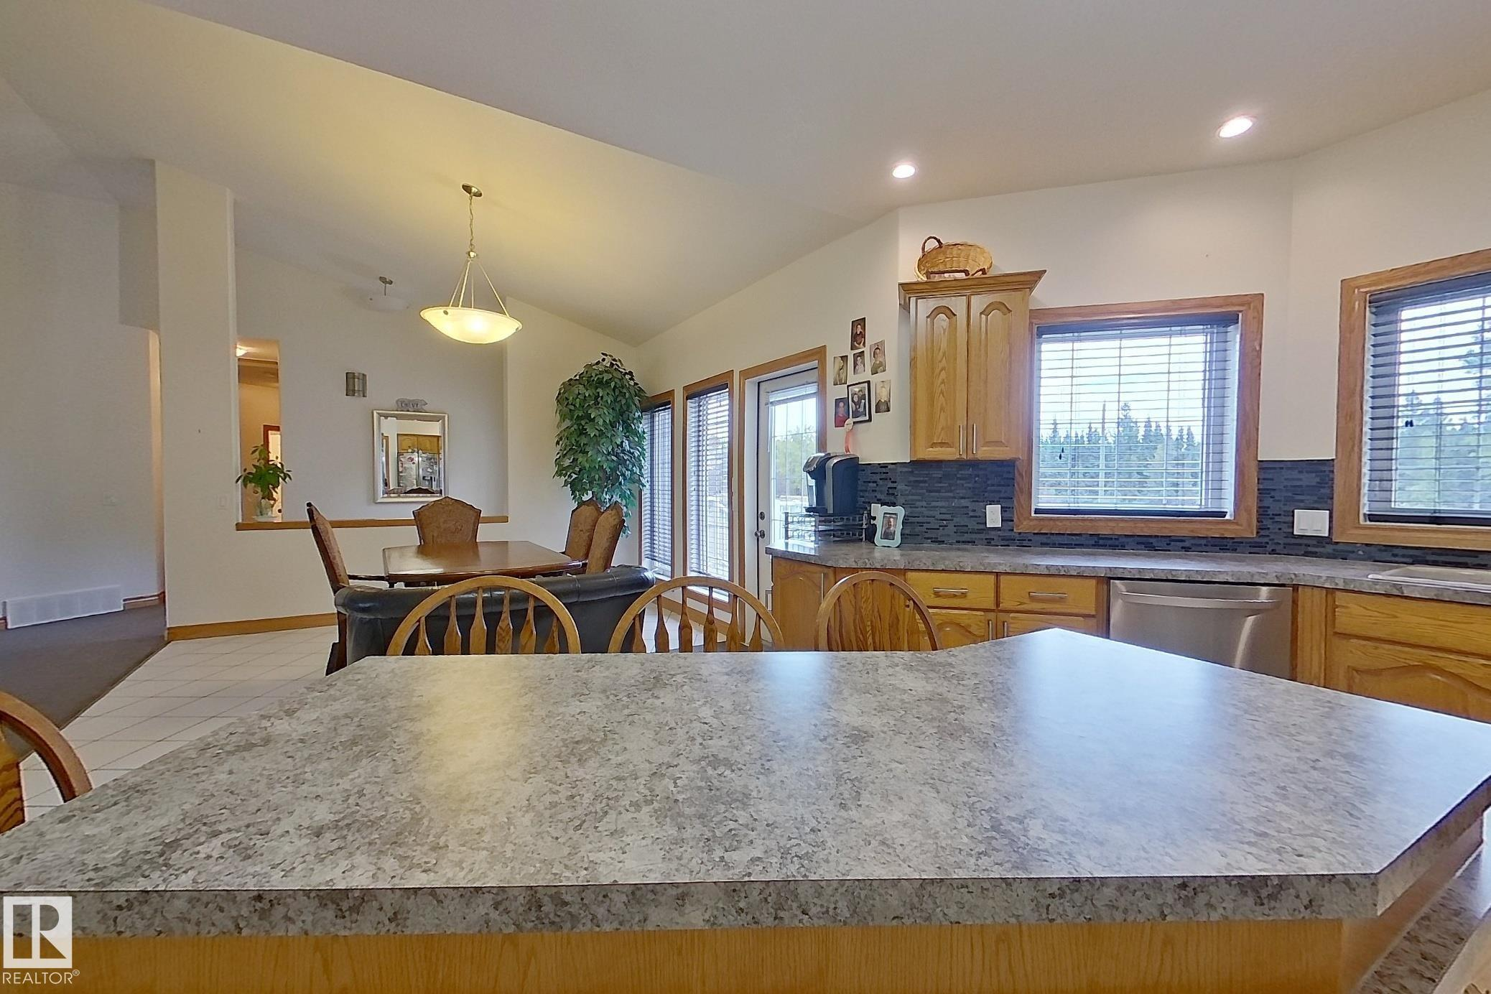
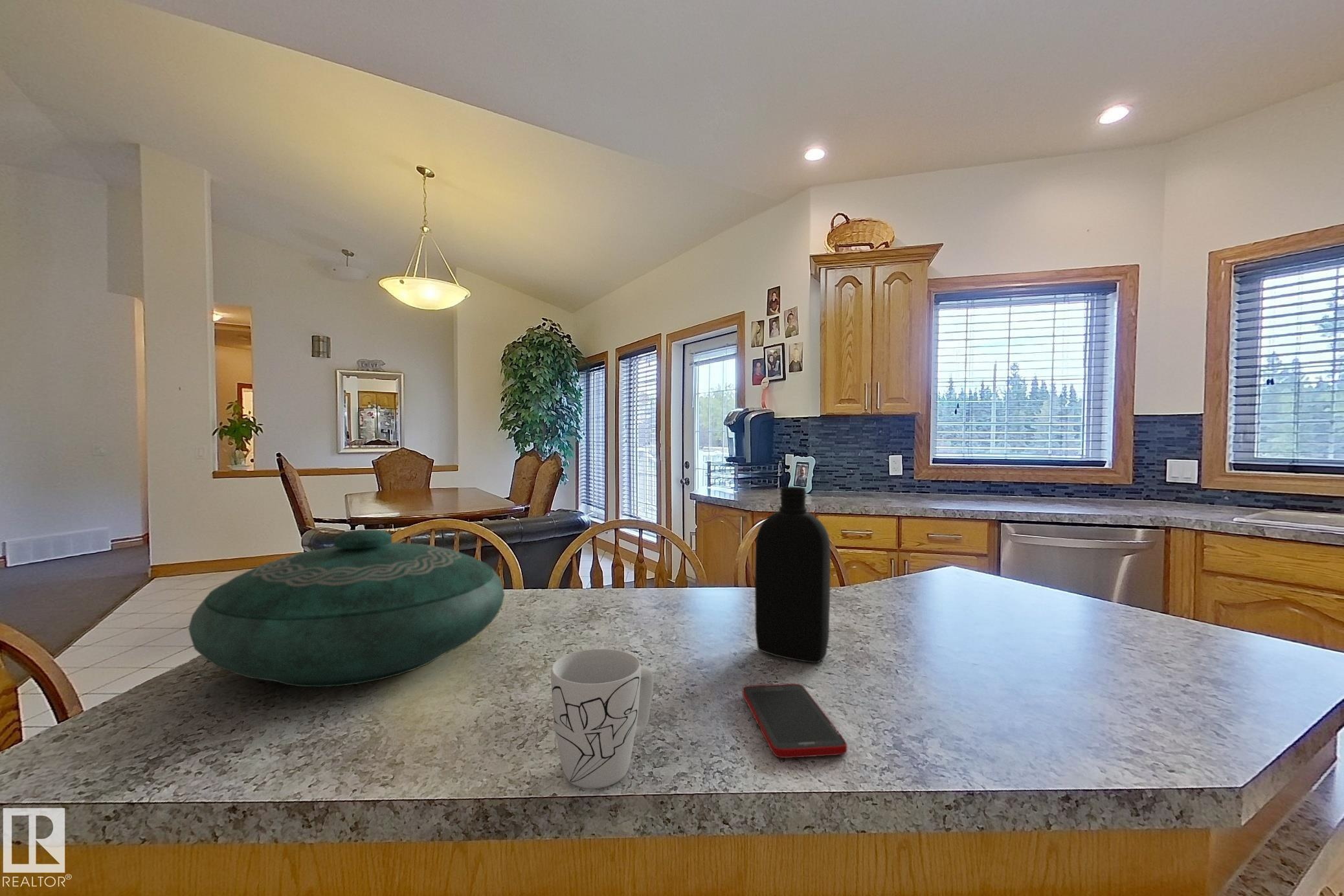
+ mug [550,648,655,789]
+ cell phone [742,683,847,759]
+ decorative bowl [188,529,505,688]
+ bottle [754,486,831,664]
